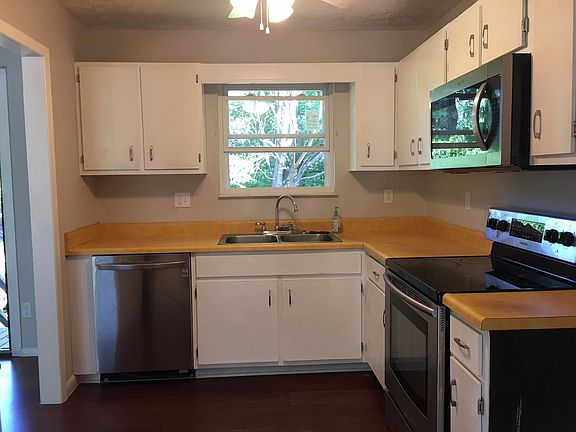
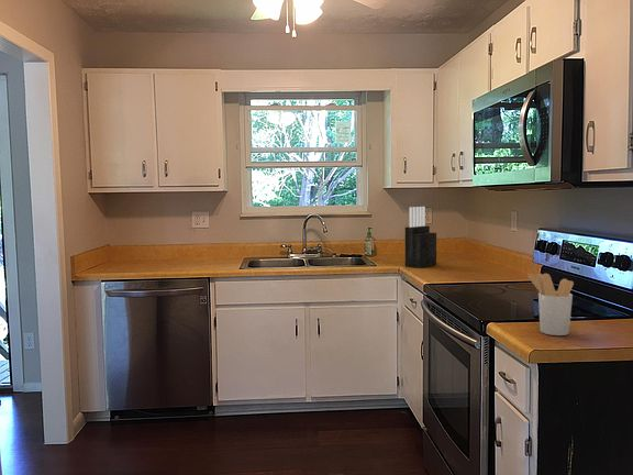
+ knife block [404,206,437,269]
+ utensil holder [526,273,575,336]
